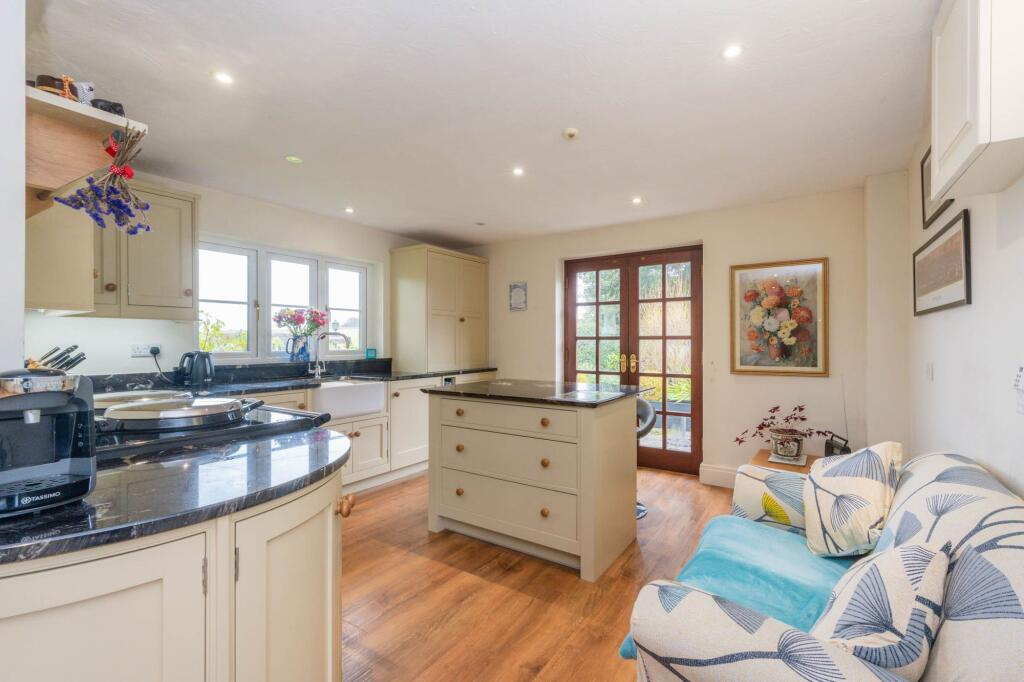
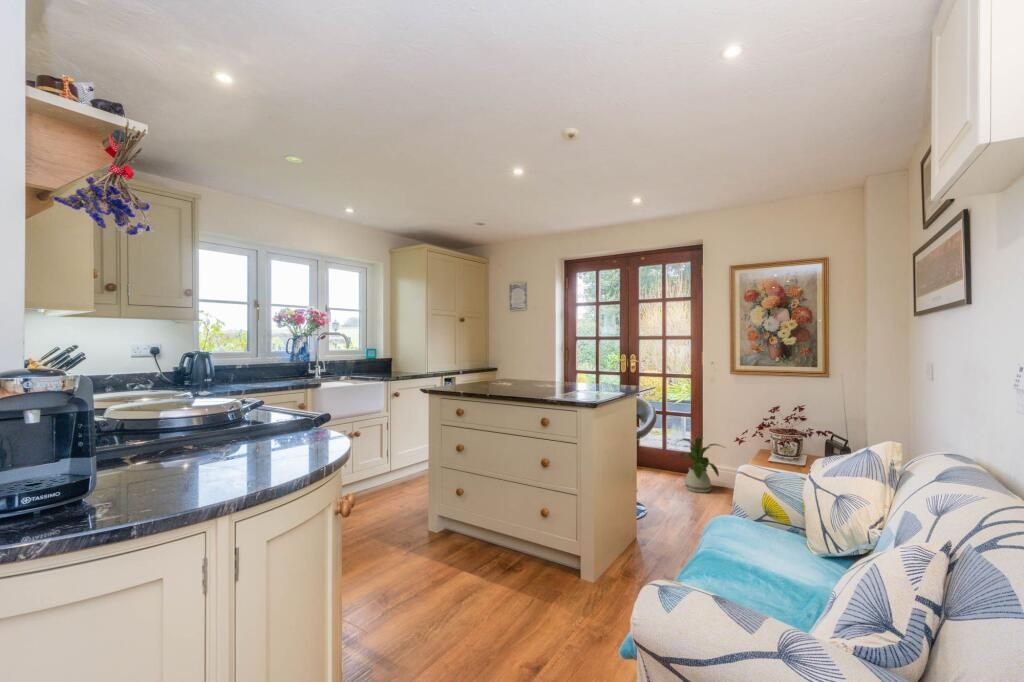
+ house plant [673,437,726,494]
